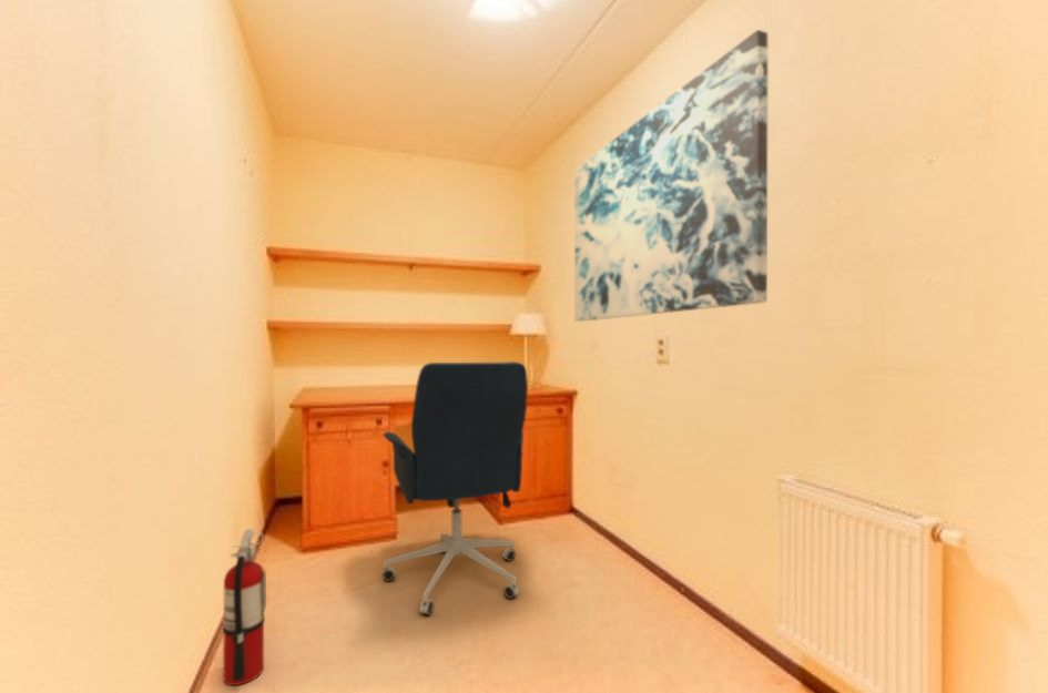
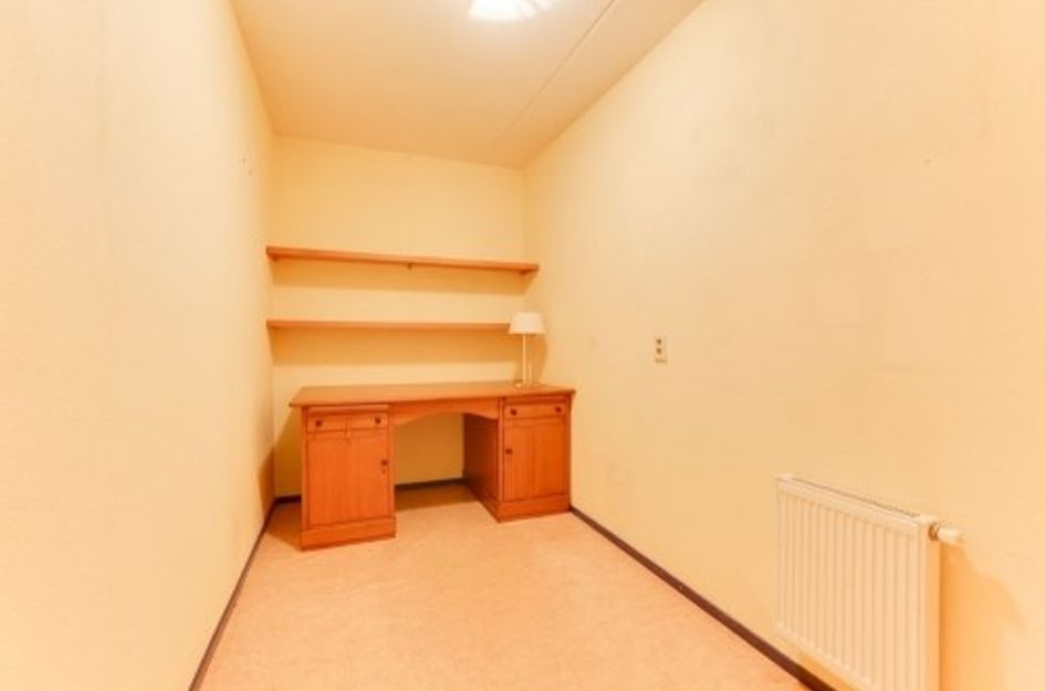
- fire extinguisher [222,528,267,686]
- office chair [381,360,529,616]
- wall art [573,29,769,323]
